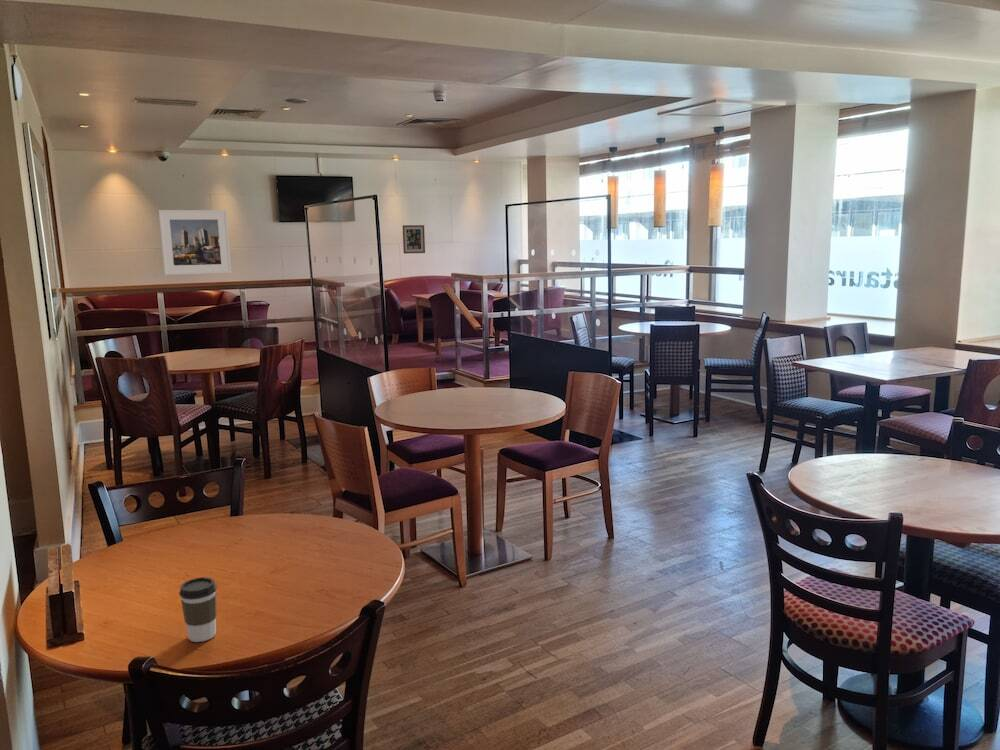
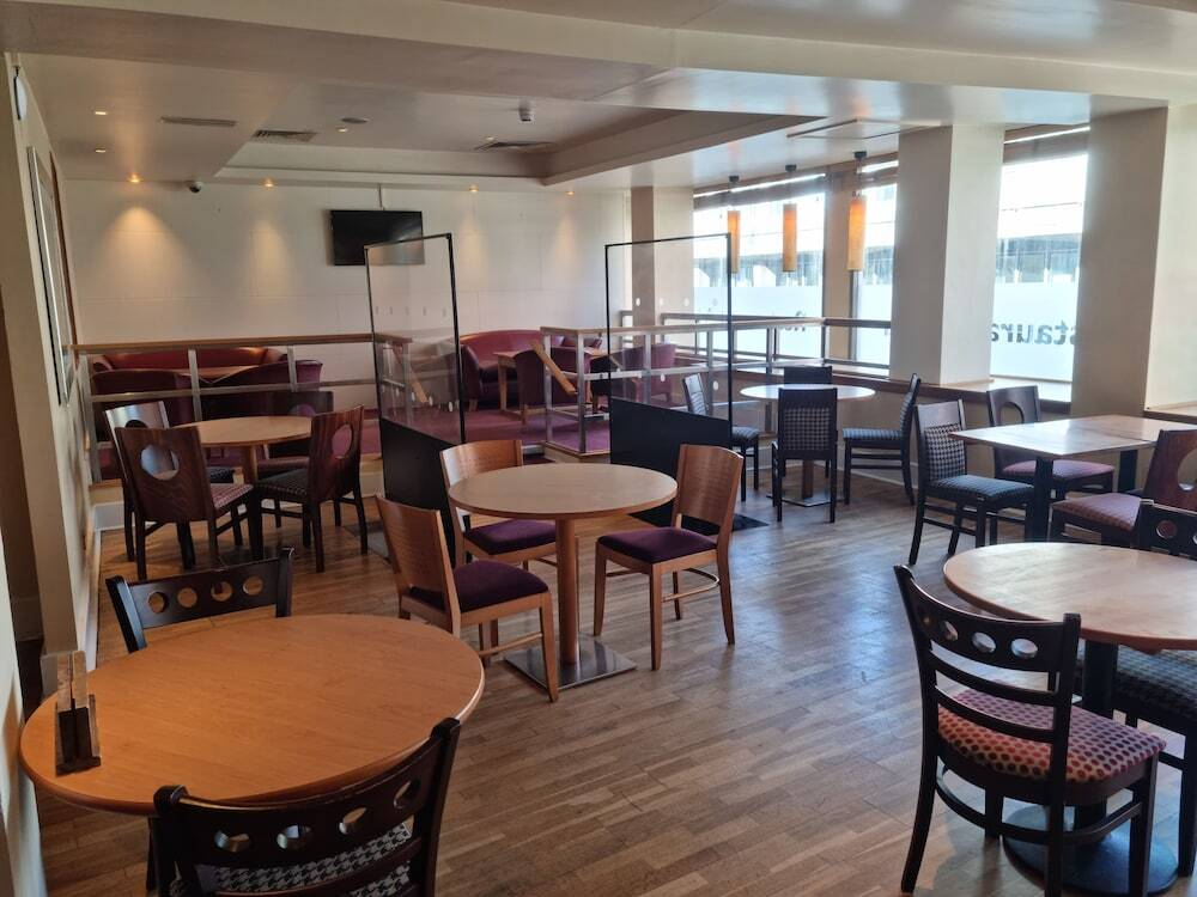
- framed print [158,209,232,276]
- coffee cup [178,576,218,643]
- wall art [402,224,426,255]
